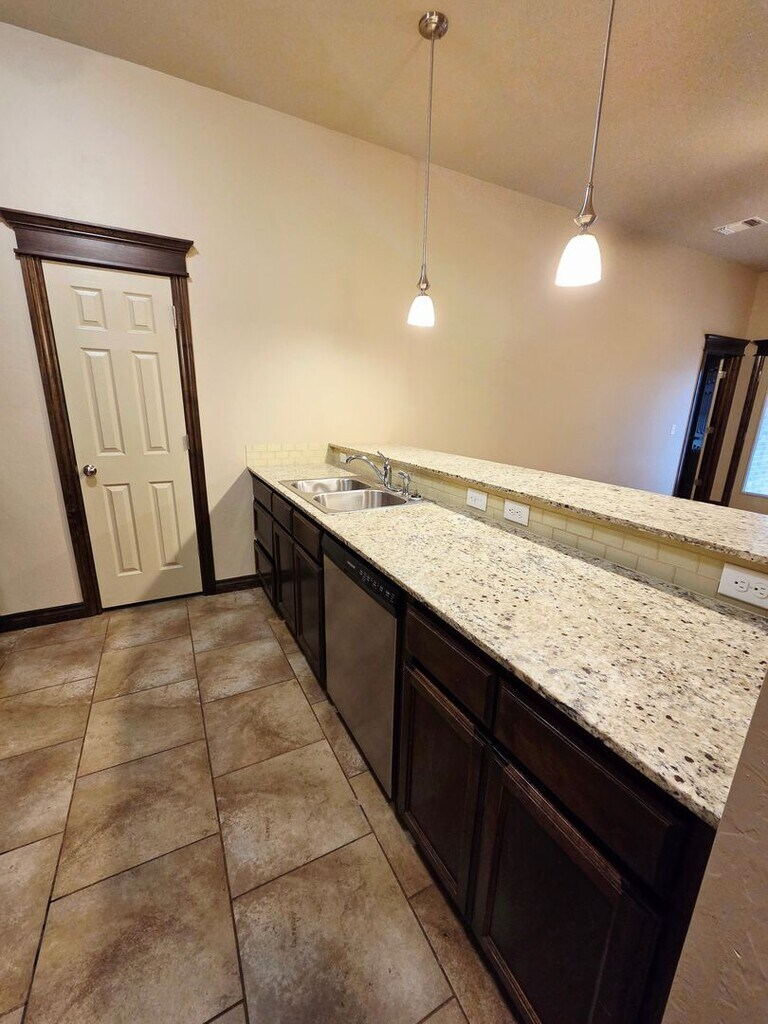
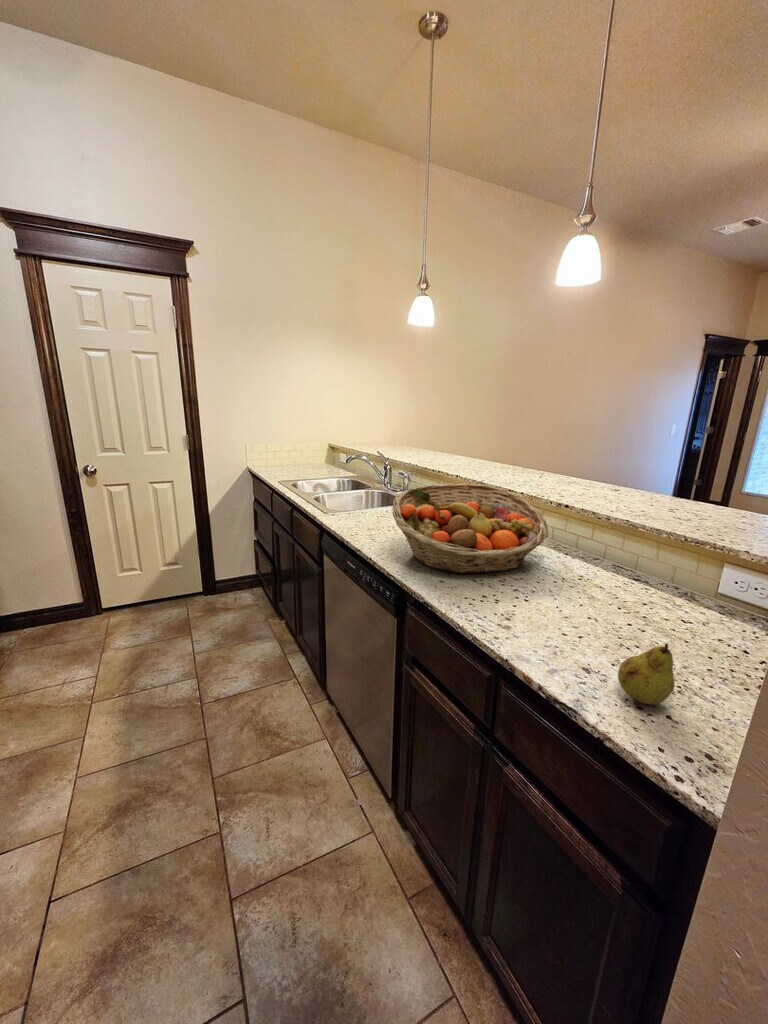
+ fruit [617,643,675,705]
+ fruit basket [392,483,549,575]
